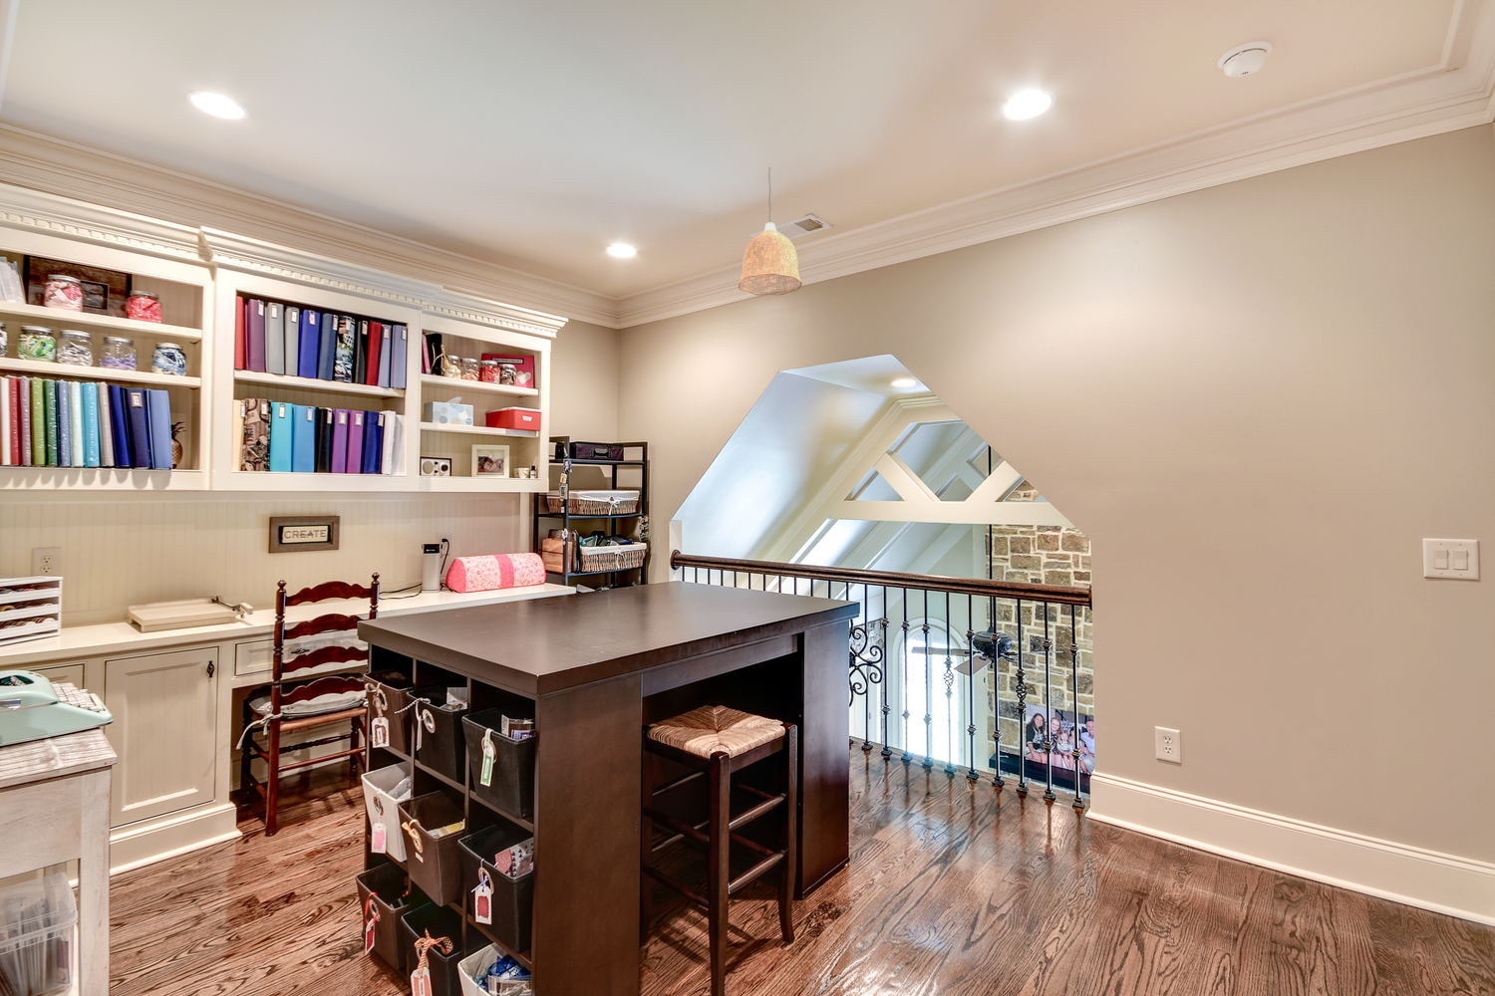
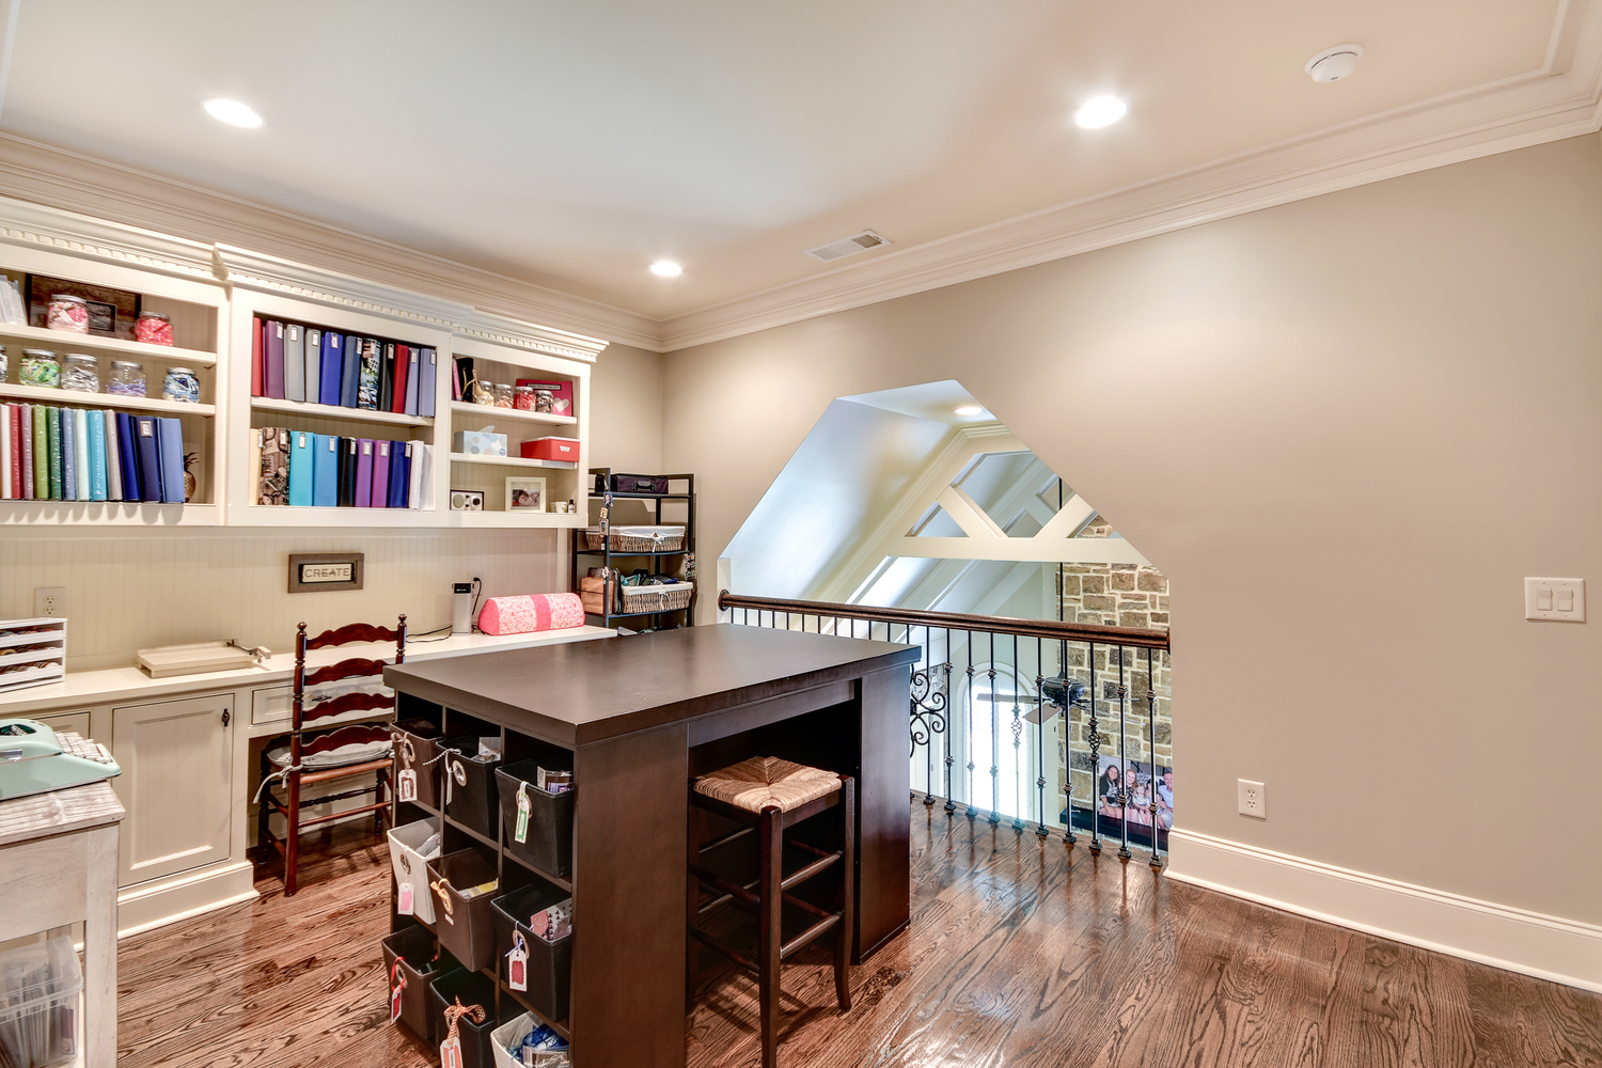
- pendant lamp [737,167,803,296]
